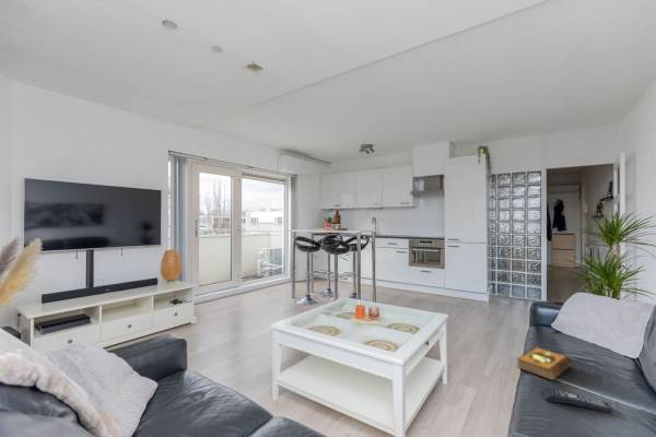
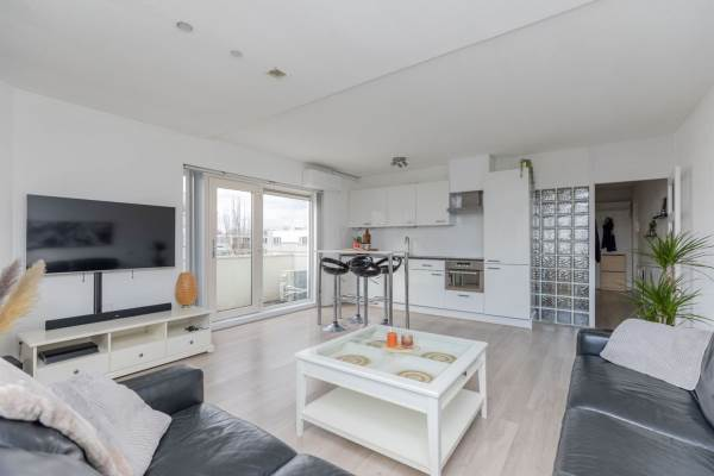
- hardback book [516,346,574,381]
- remote control [541,387,613,414]
